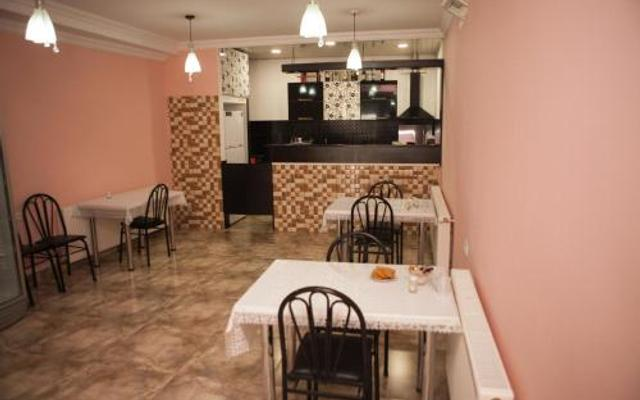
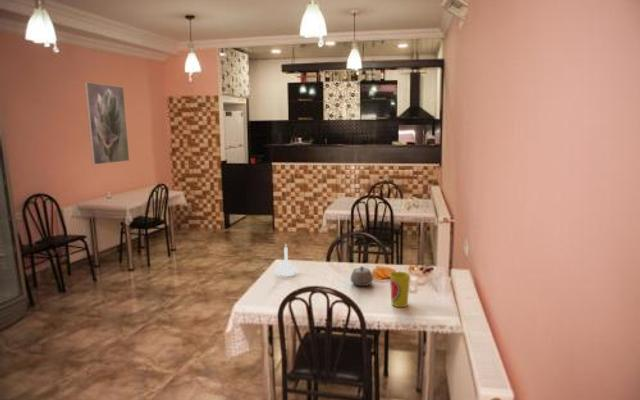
+ candle holder [274,242,299,276]
+ cup [389,271,411,308]
+ teapot [350,265,374,287]
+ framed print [83,81,130,166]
